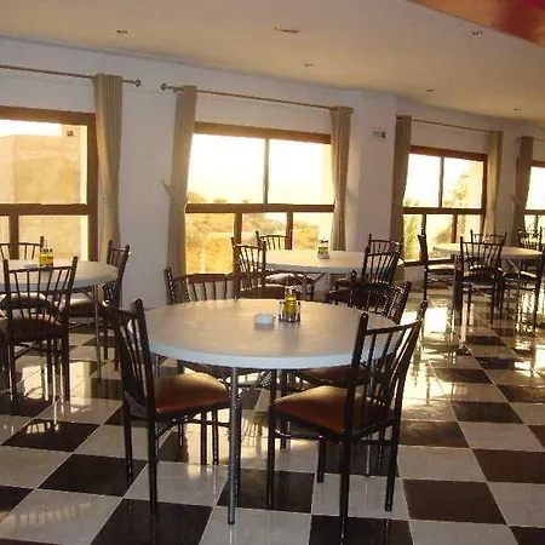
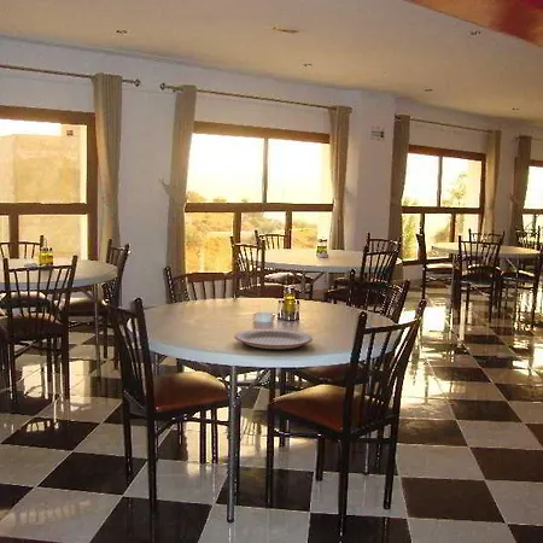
+ plate [233,328,314,350]
